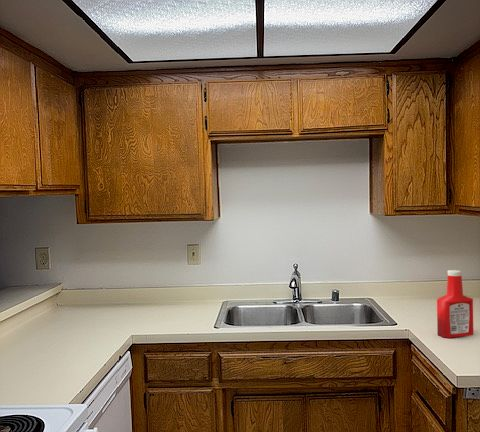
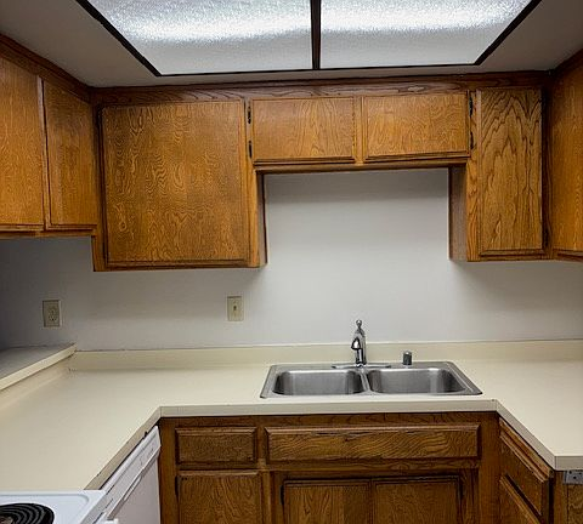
- soap bottle [436,269,474,339]
